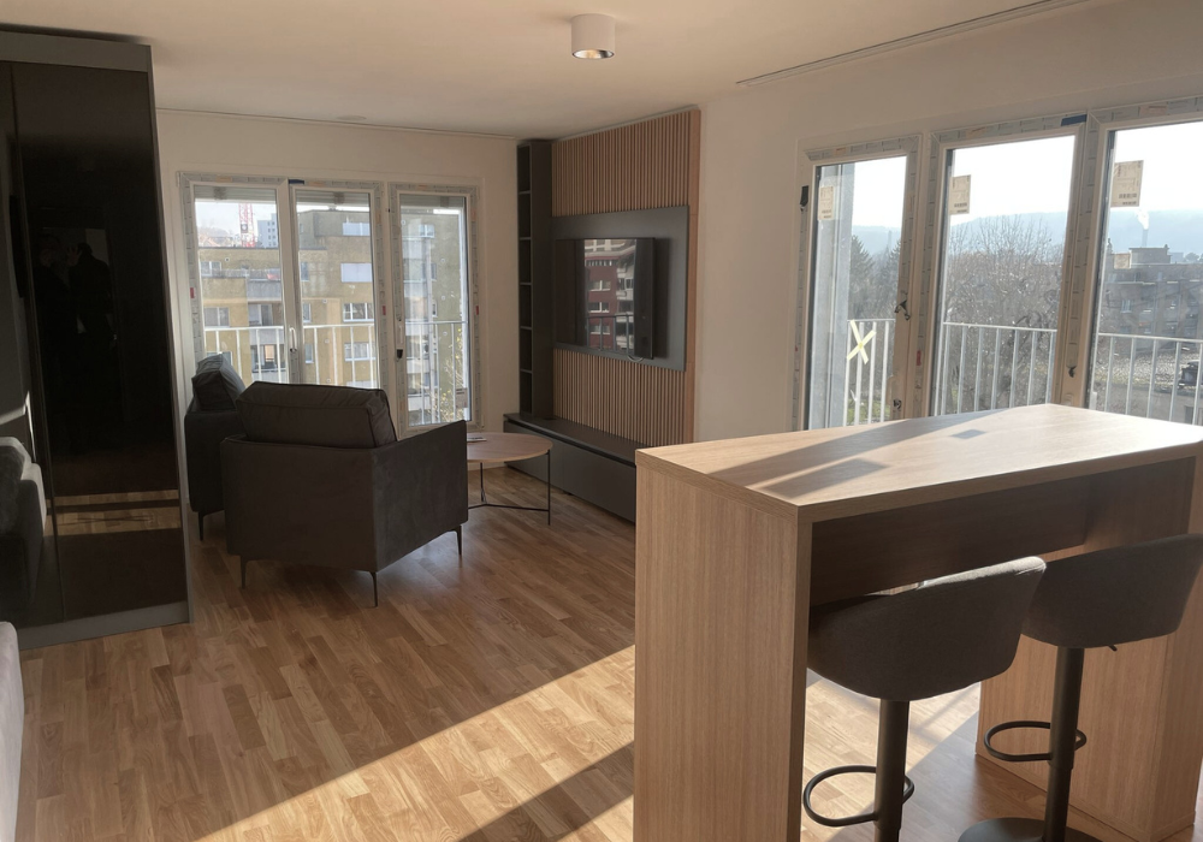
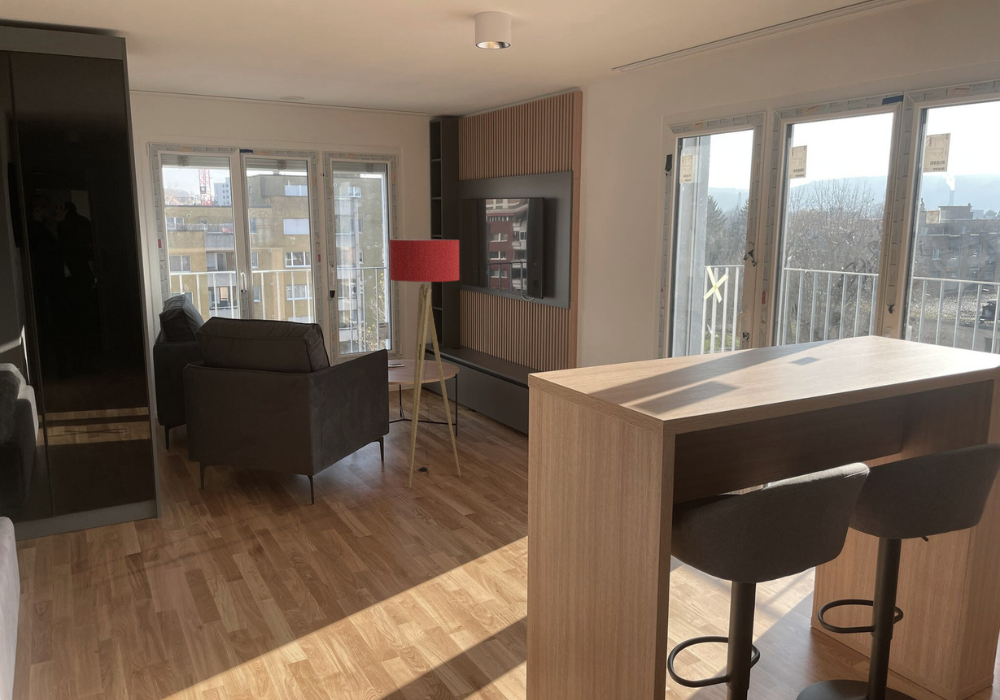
+ floor lamp [388,238,461,489]
